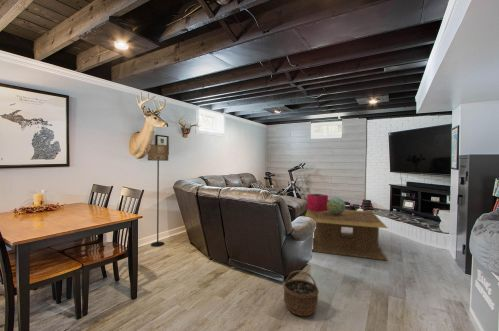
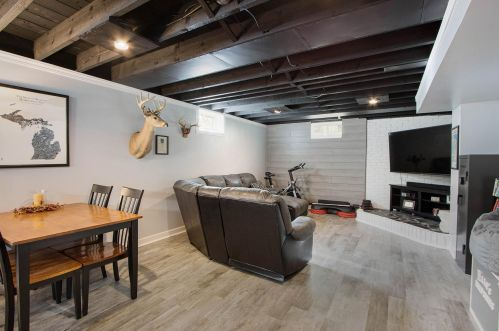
- decorative globe [327,196,346,215]
- storage bin [306,193,329,212]
- wicker basket [283,270,320,317]
- coffee table [304,209,388,261]
- floor lamp [147,144,169,248]
